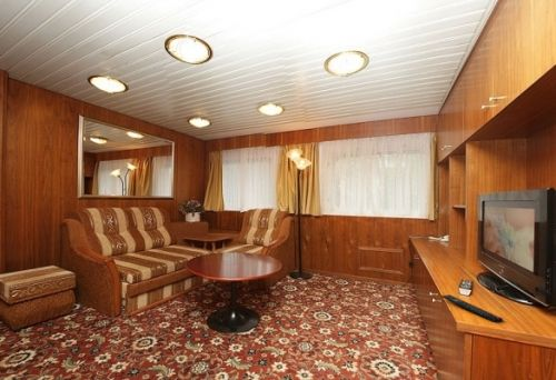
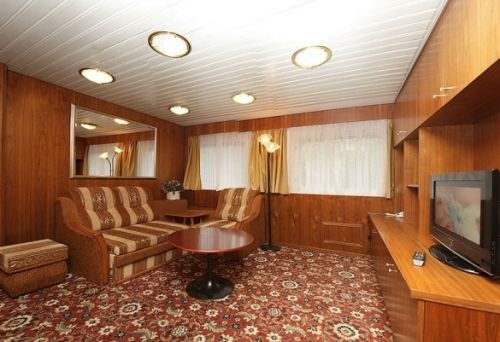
- remote control [440,293,504,323]
